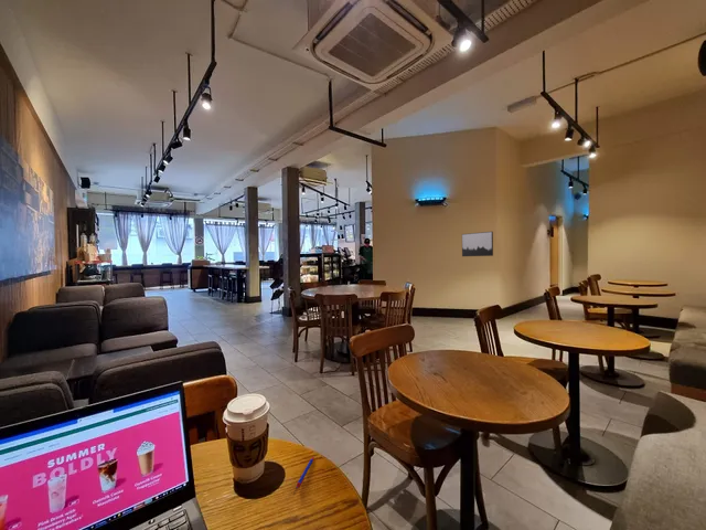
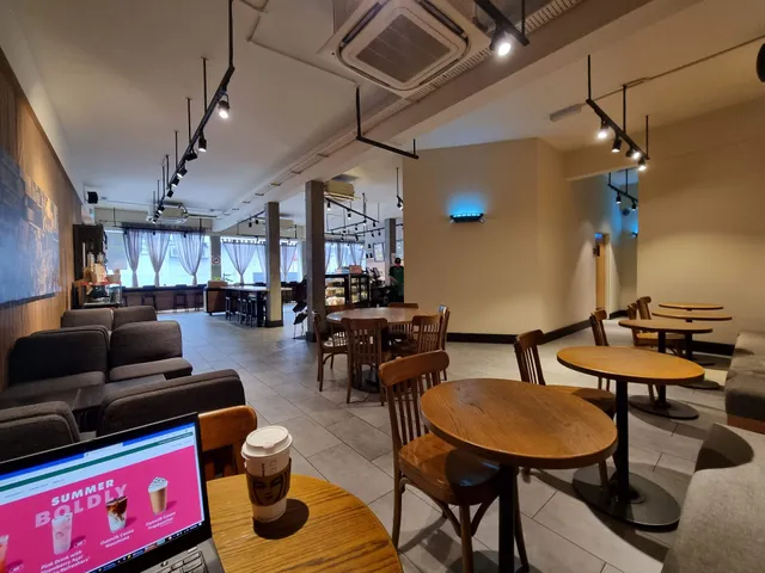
- wall art [461,231,494,257]
- pen [296,455,315,489]
